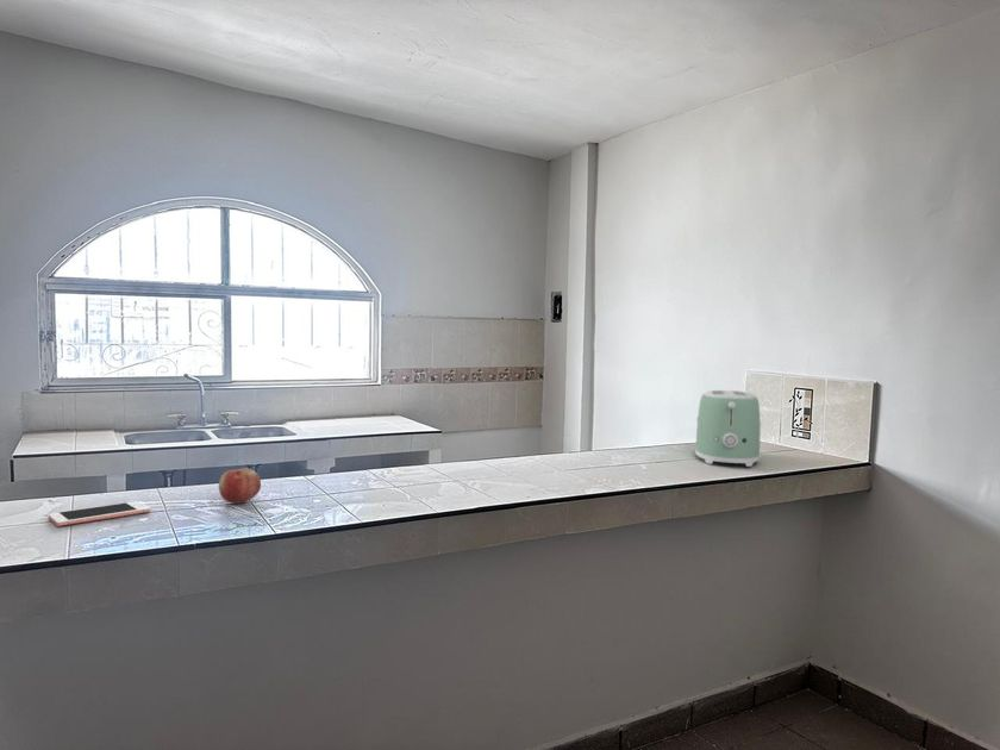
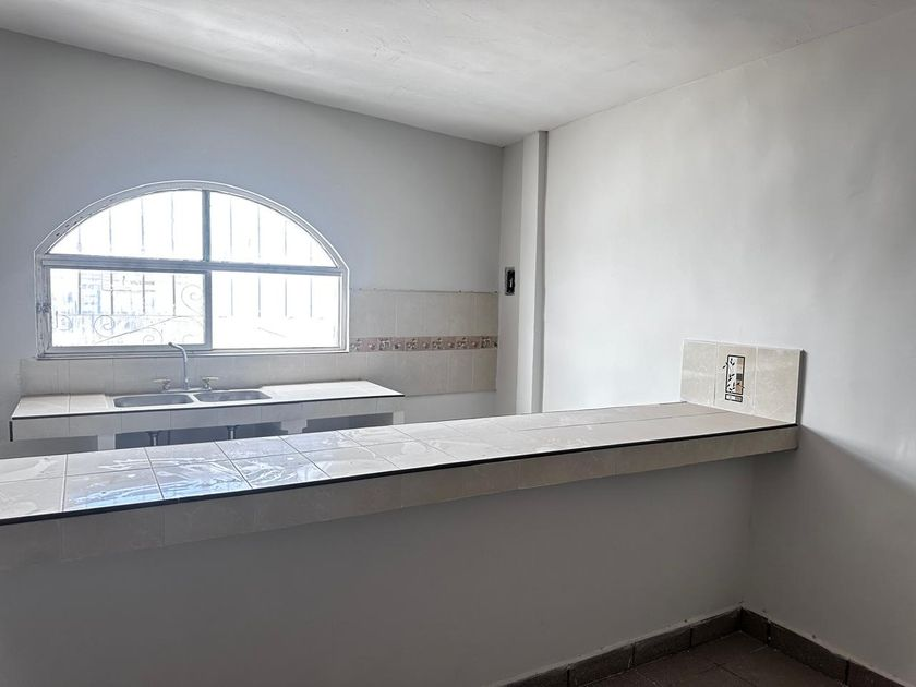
- cell phone [48,500,151,527]
- toaster [694,389,762,468]
- fruit [218,467,262,505]
